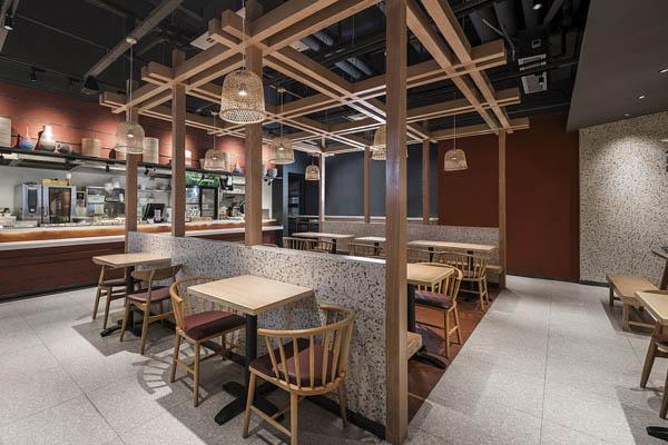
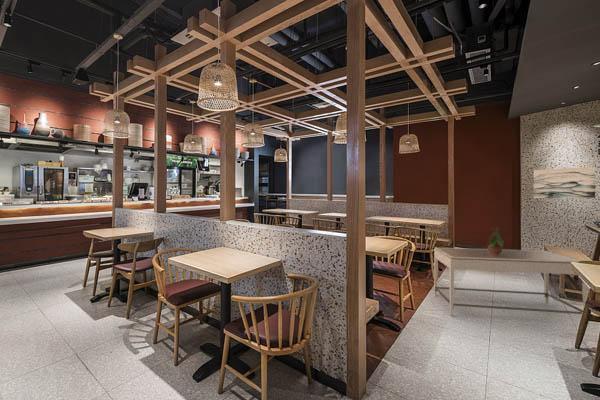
+ potted plant [486,227,505,255]
+ dining table [433,247,590,326]
+ wall art [533,166,596,199]
